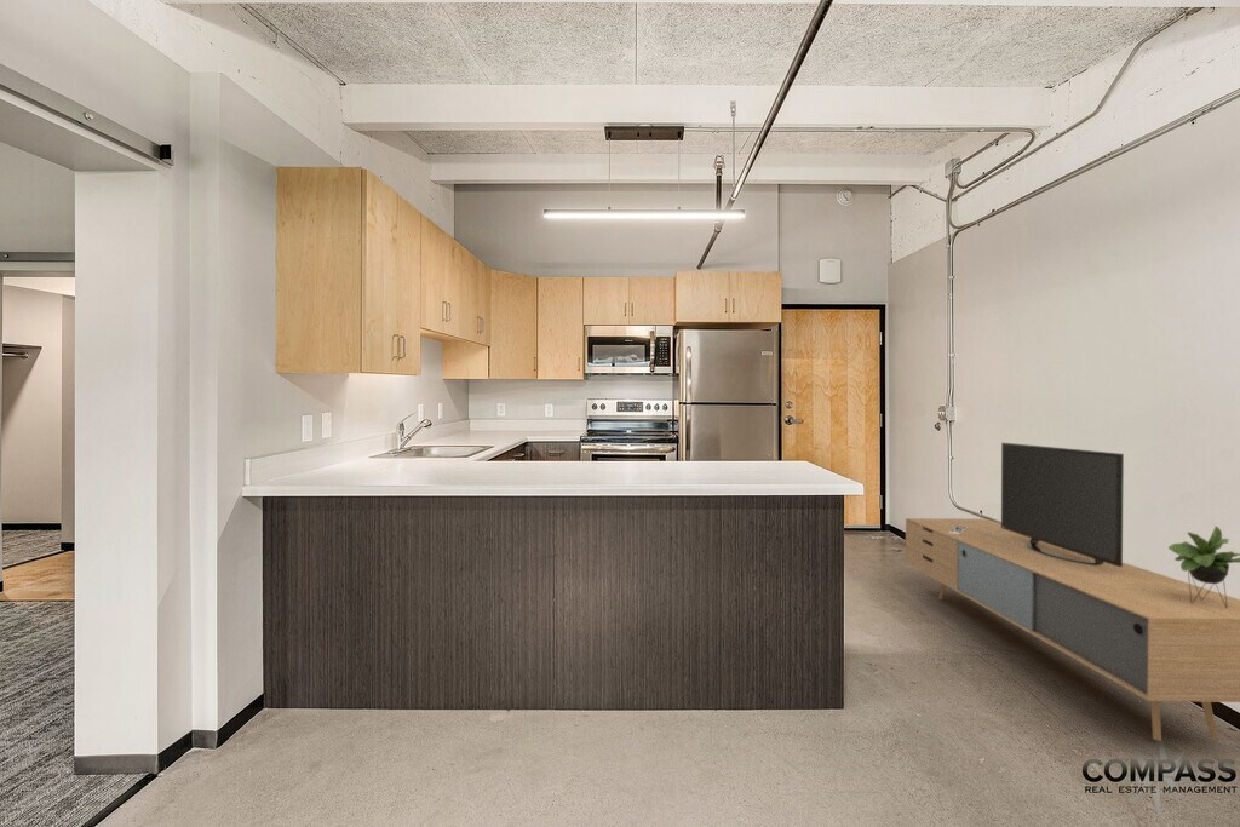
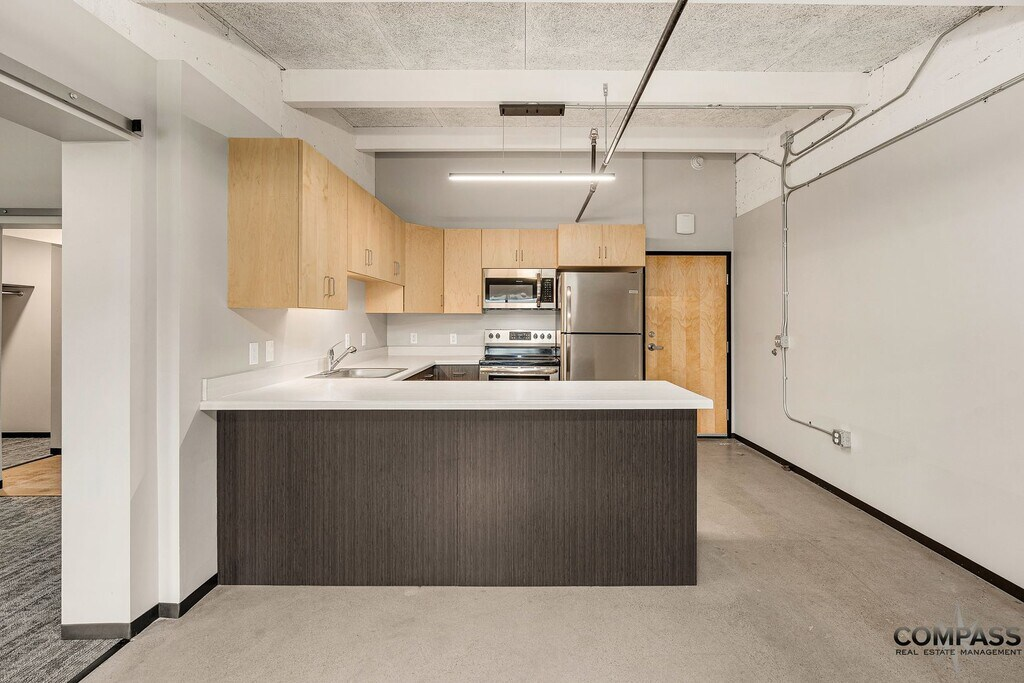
- media console [905,442,1240,743]
